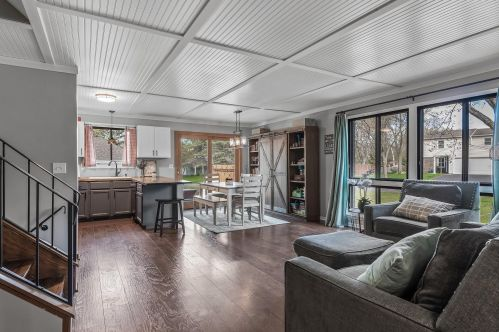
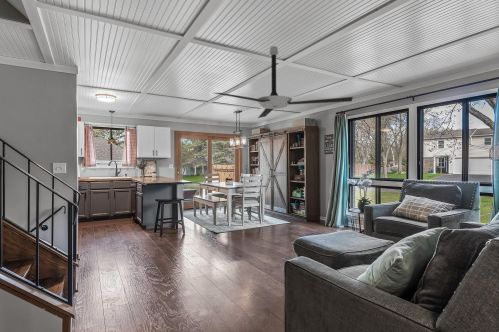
+ ceiling fan [214,45,354,119]
